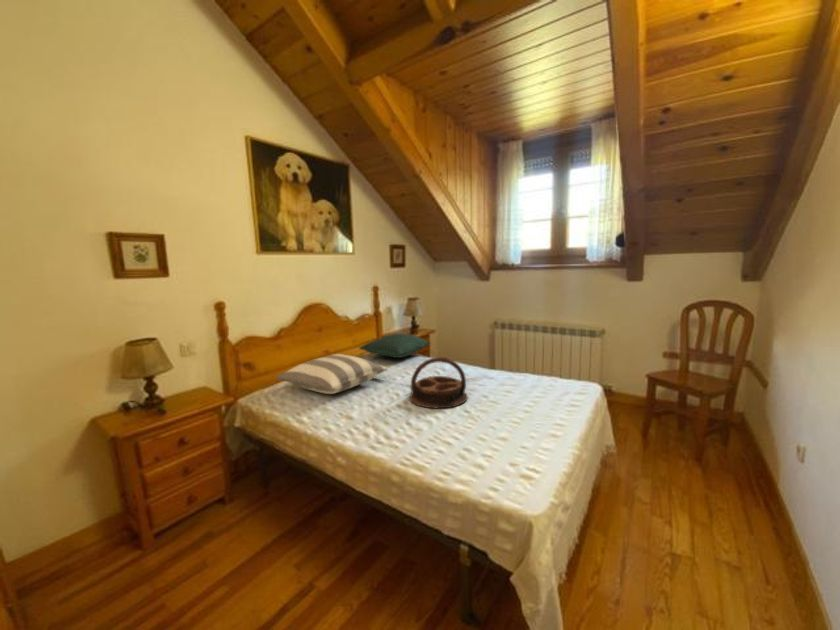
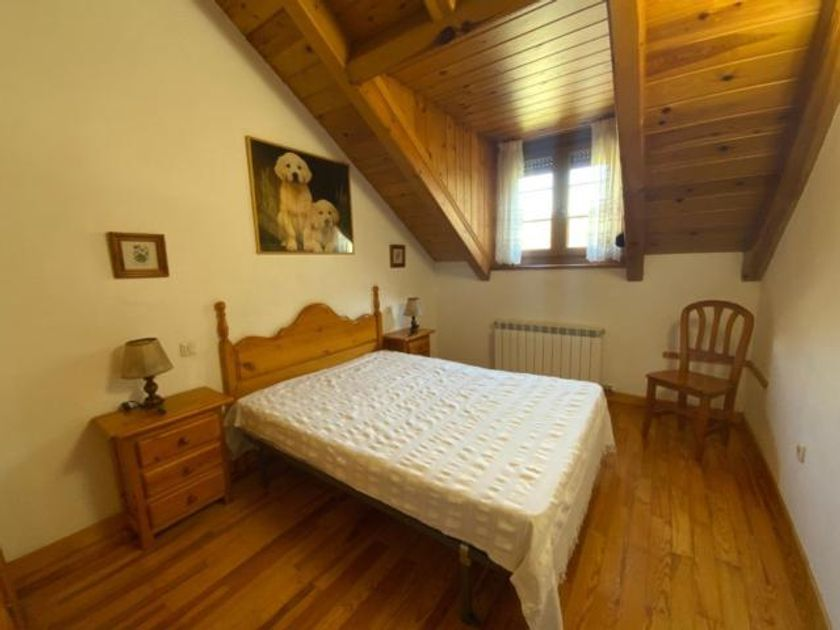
- serving tray [409,356,469,409]
- pillow [274,353,389,395]
- pillow [358,332,431,359]
